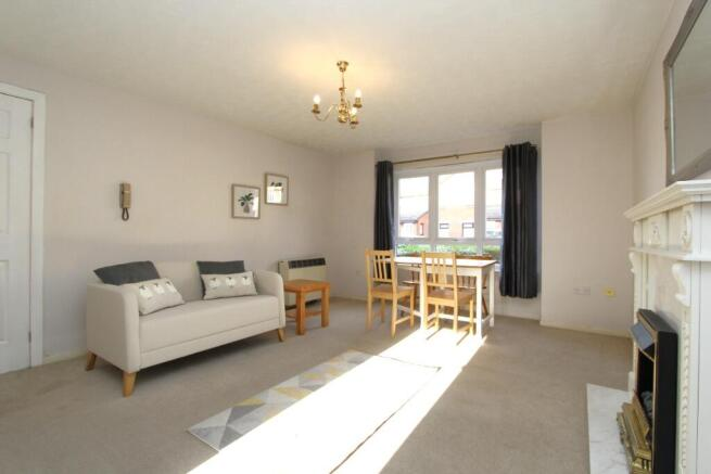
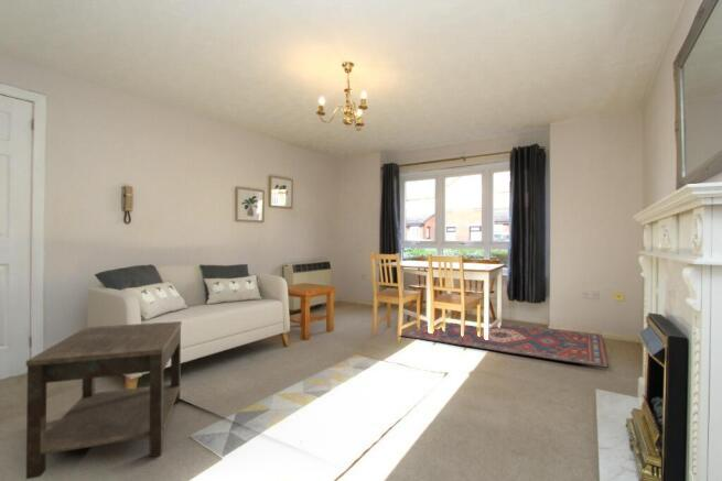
+ rug [400,321,610,370]
+ side table [25,320,183,480]
